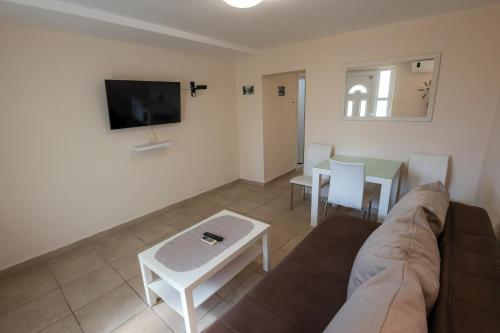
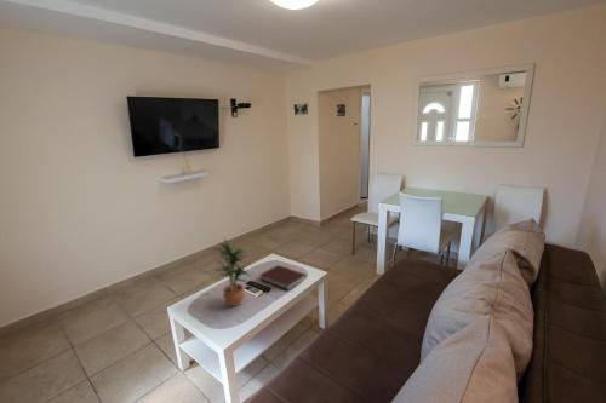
+ potted plant [211,238,252,307]
+ notebook [259,264,308,290]
